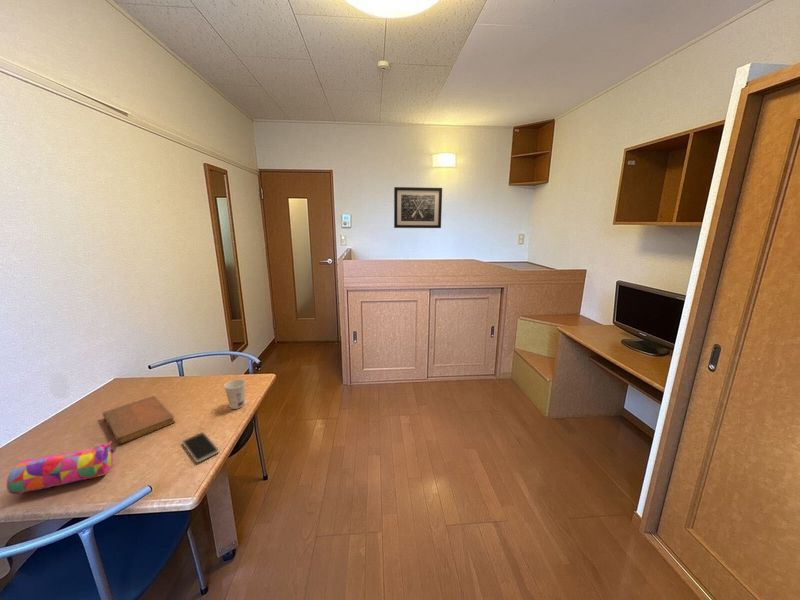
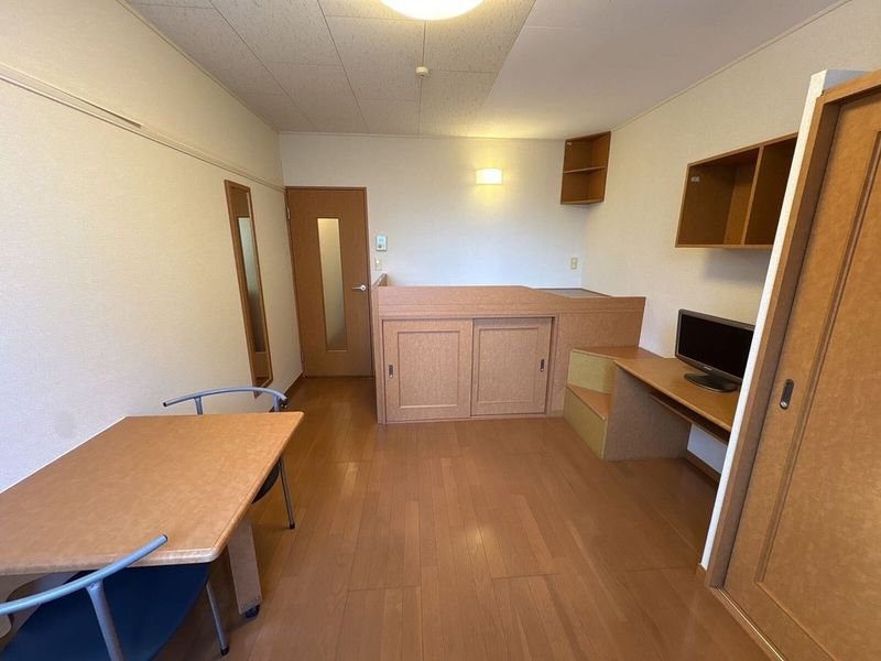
- notebook [102,395,176,445]
- wall art [393,186,443,229]
- cup [223,378,247,410]
- smartphone [181,431,220,464]
- pencil case [5,440,117,496]
